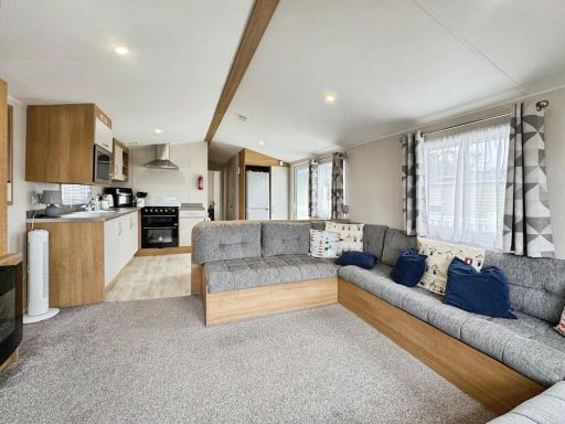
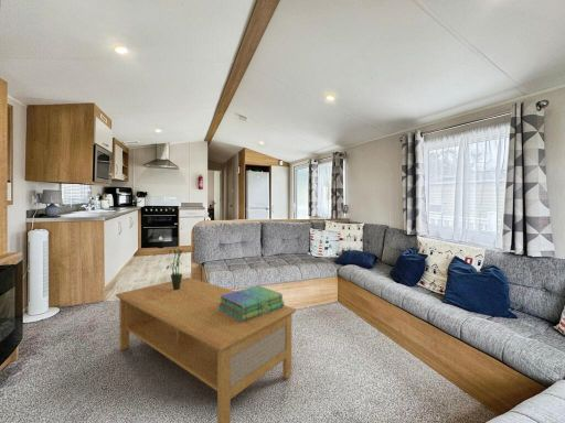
+ potted plant [166,247,188,290]
+ coffee table [115,276,297,423]
+ stack of books [218,284,286,323]
